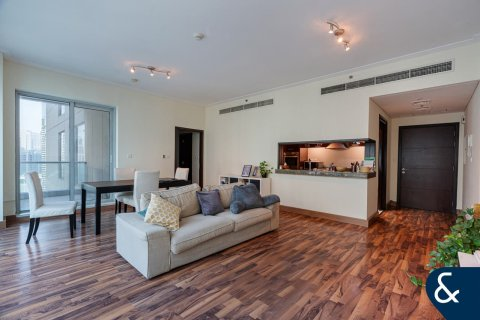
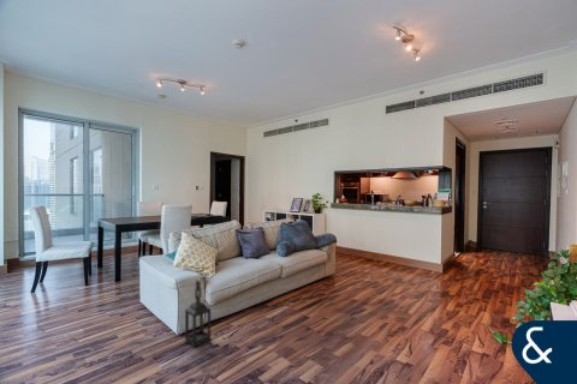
+ lantern [184,278,212,348]
